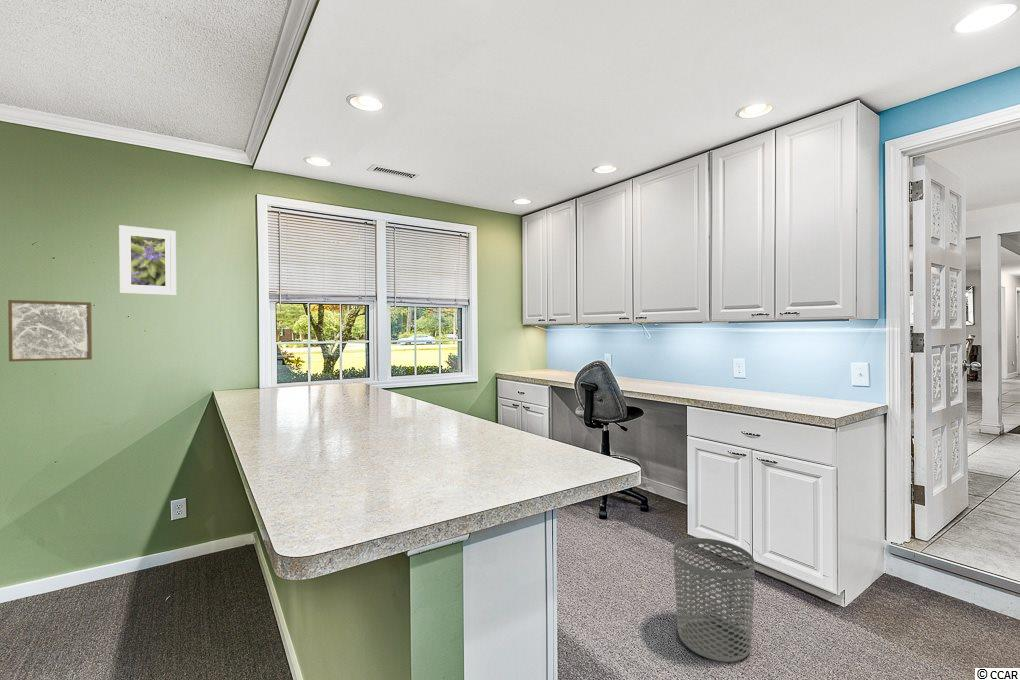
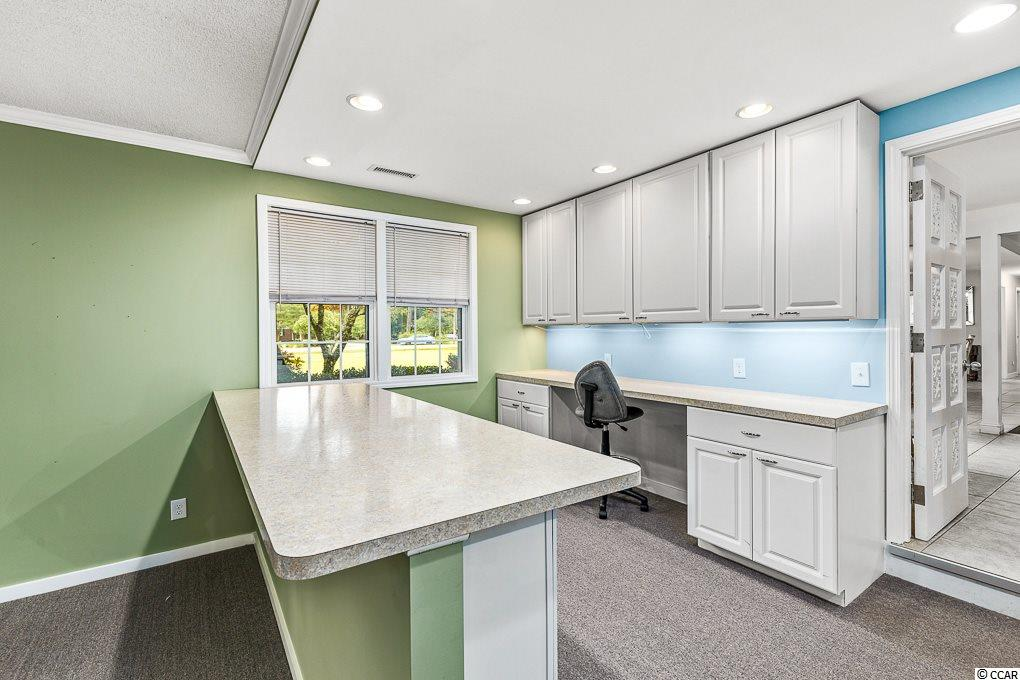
- waste bin [672,537,756,663]
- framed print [118,224,177,296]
- wall art [7,299,93,363]
